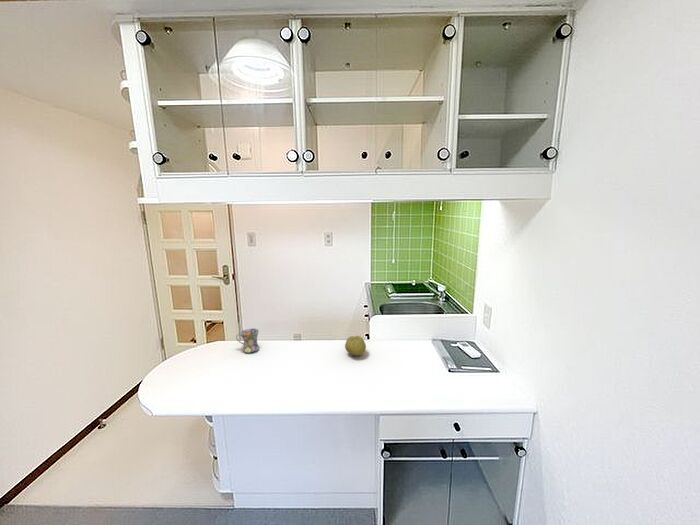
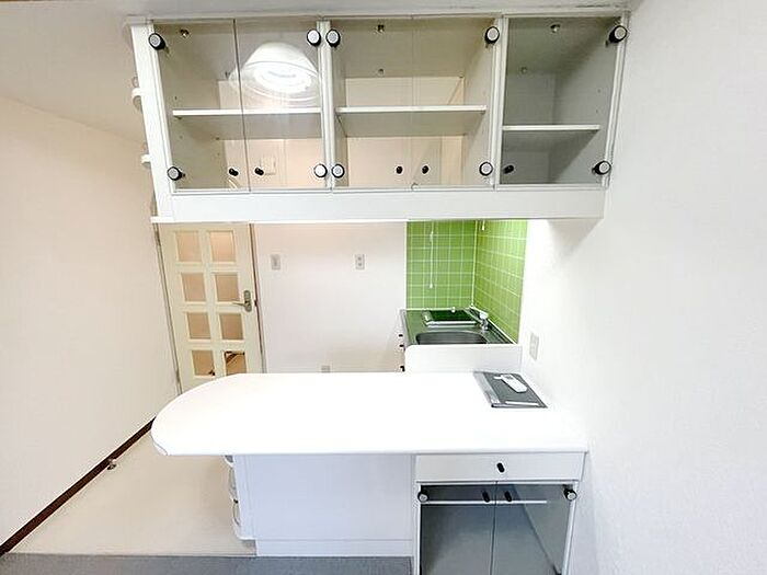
- fruit [344,335,367,357]
- mug [235,328,260,353]
